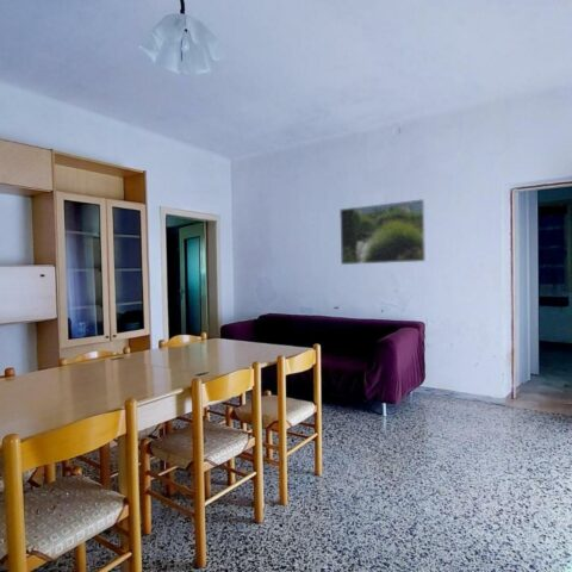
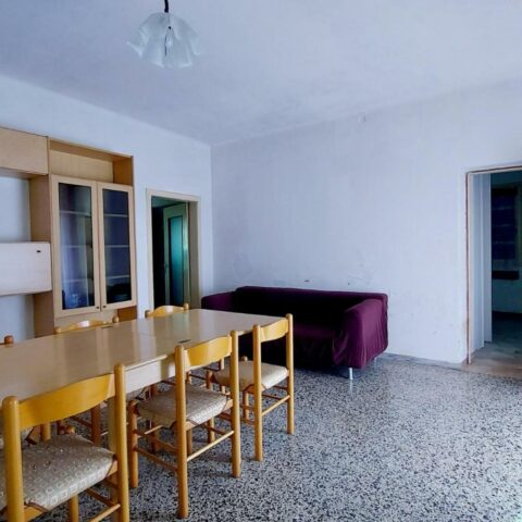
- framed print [338,198,427,266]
